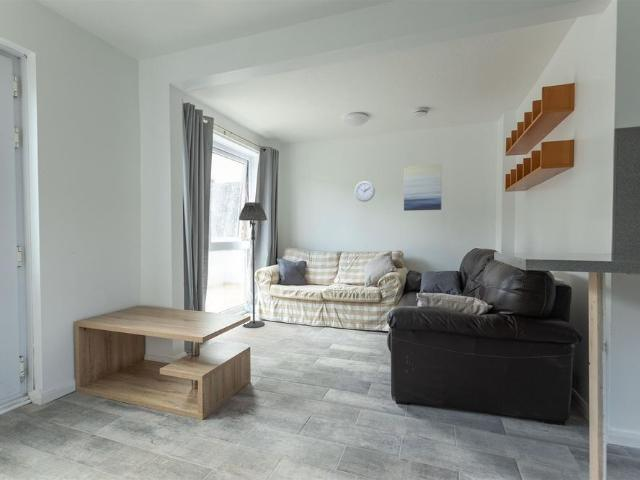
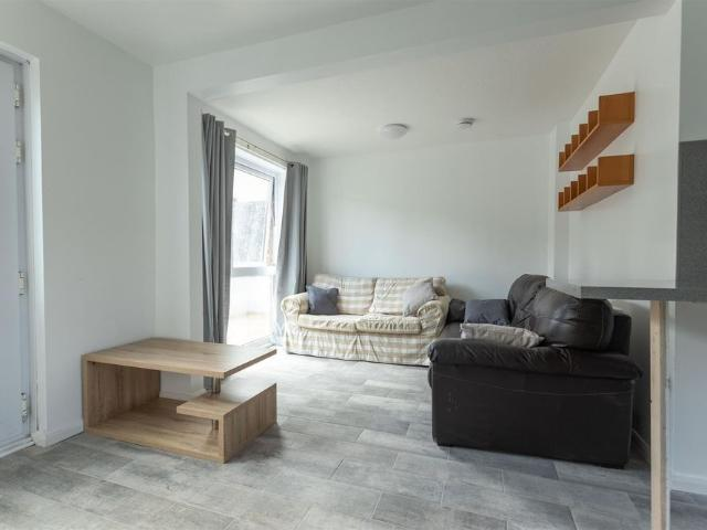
- wall clock [353,180,376,203]
- wall art [403,163,443,212]
- floor lamp [238,201,268,329]
